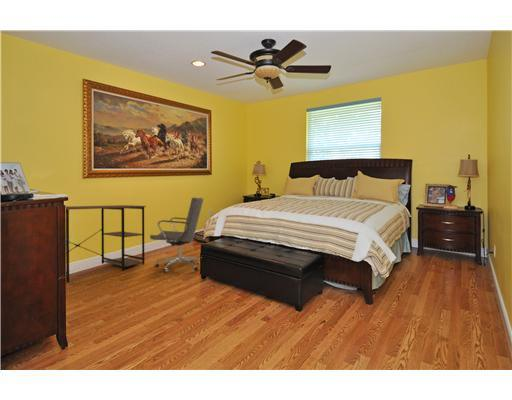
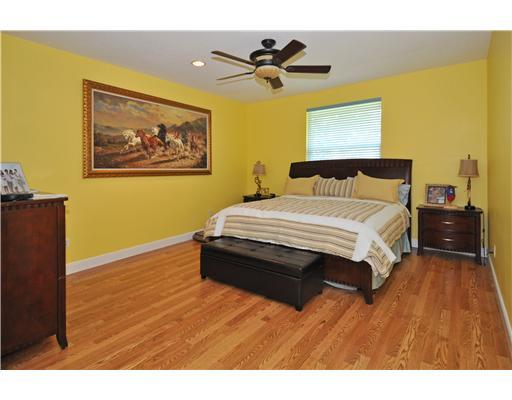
- office chair [149,197,204,274]
- desk [65,204,147,284]
